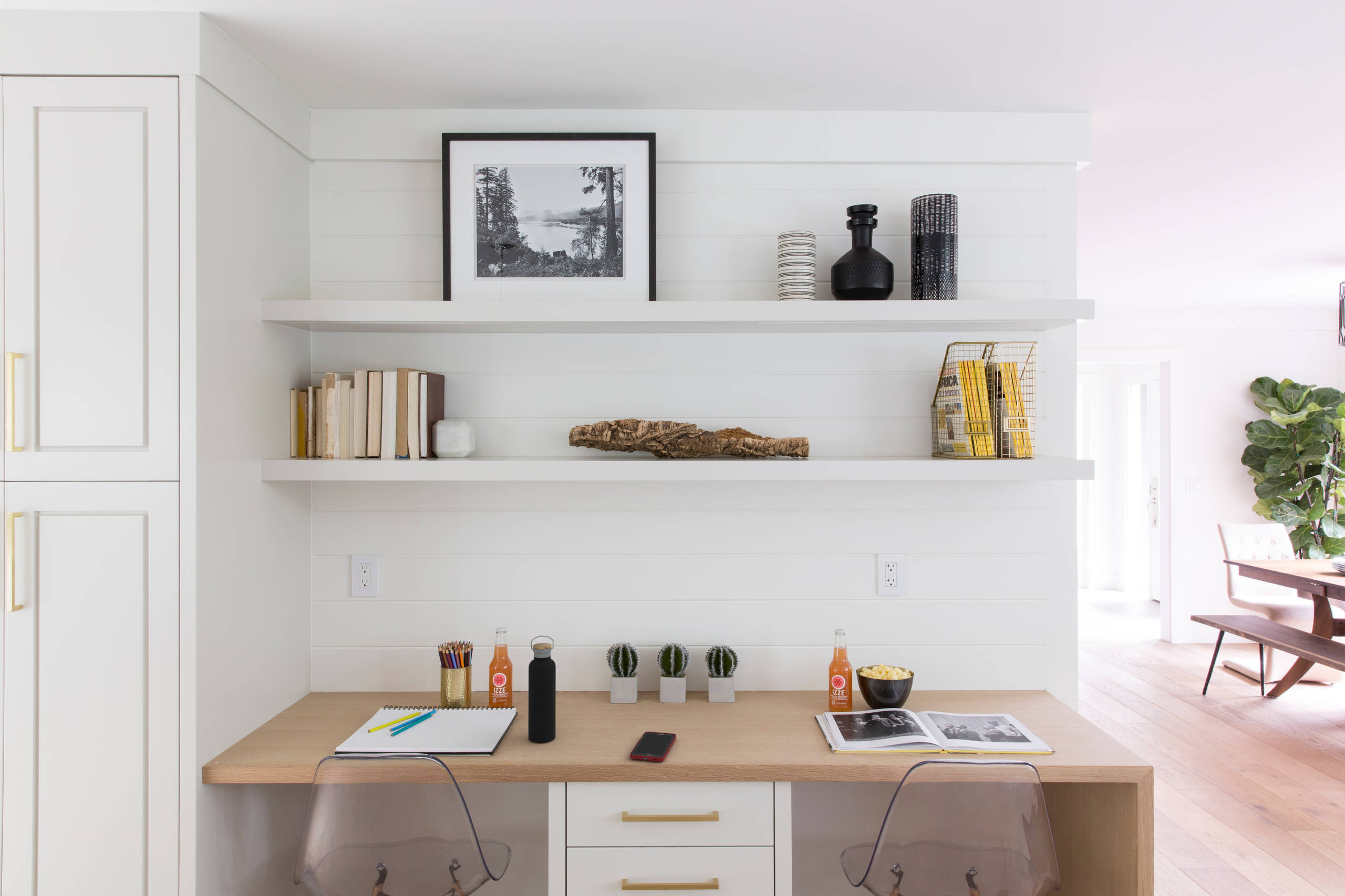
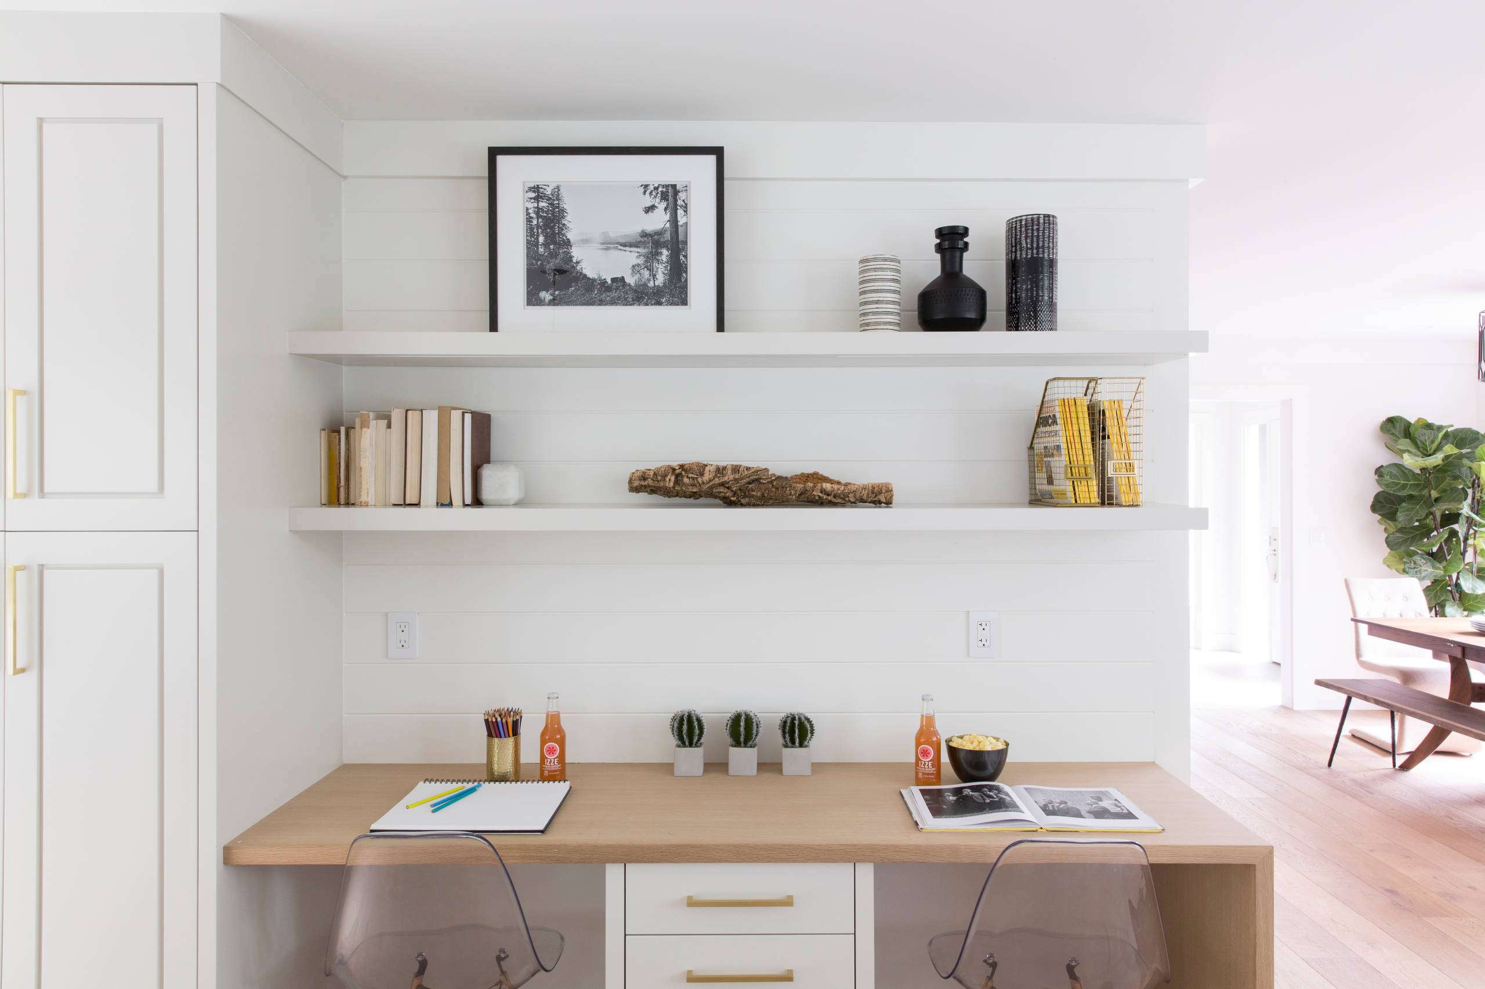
- cell phone [629,731,677,762]
- water bottle [528,635,556,743]
